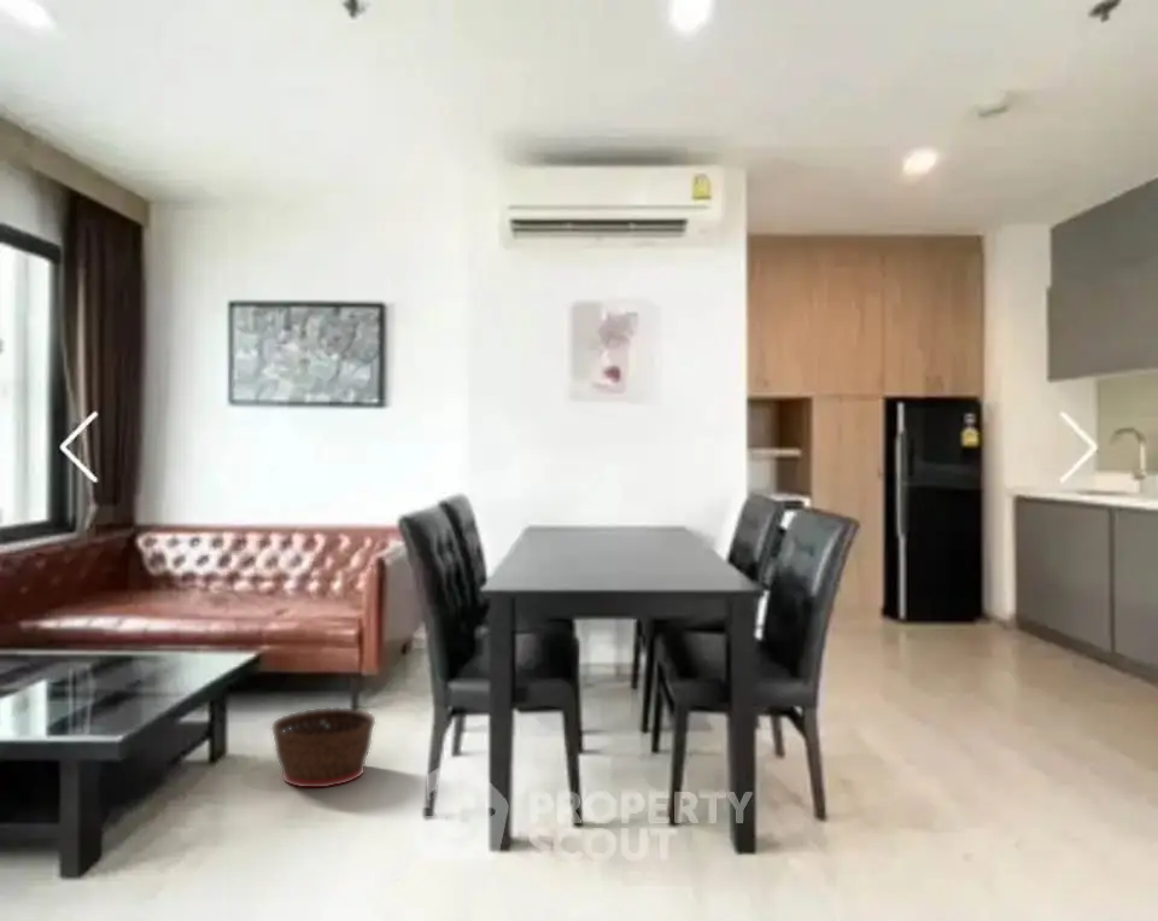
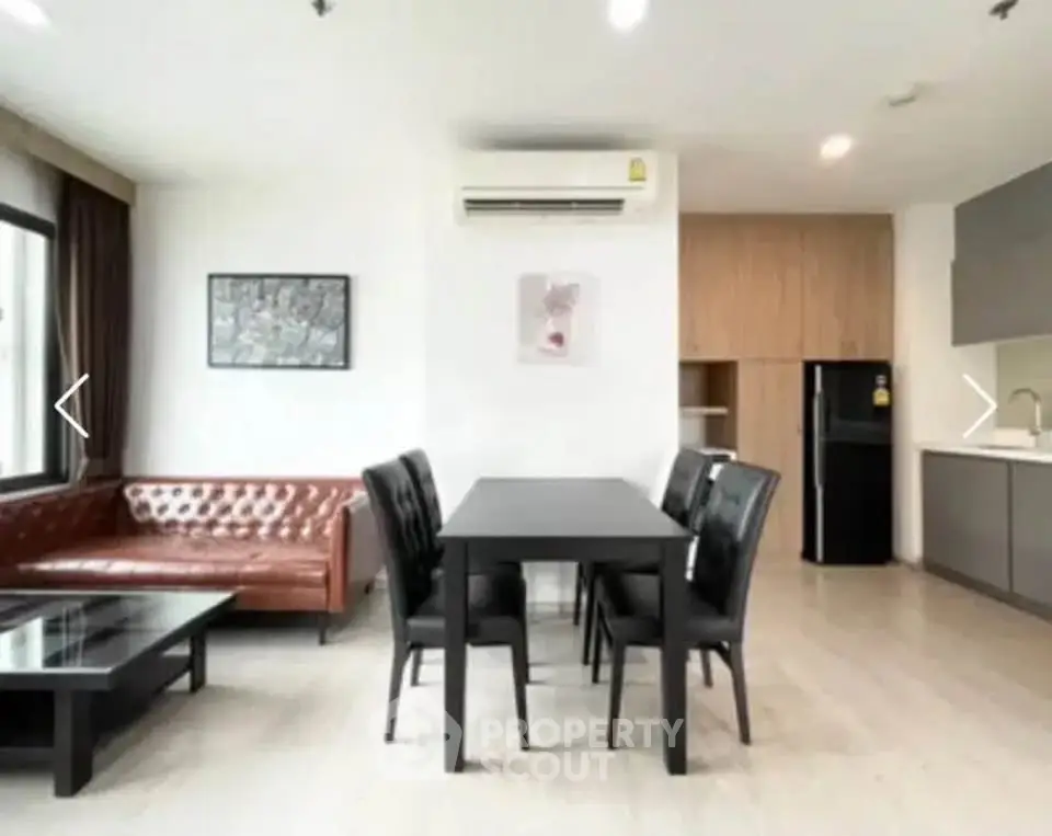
- basket [270,706,376,788]
